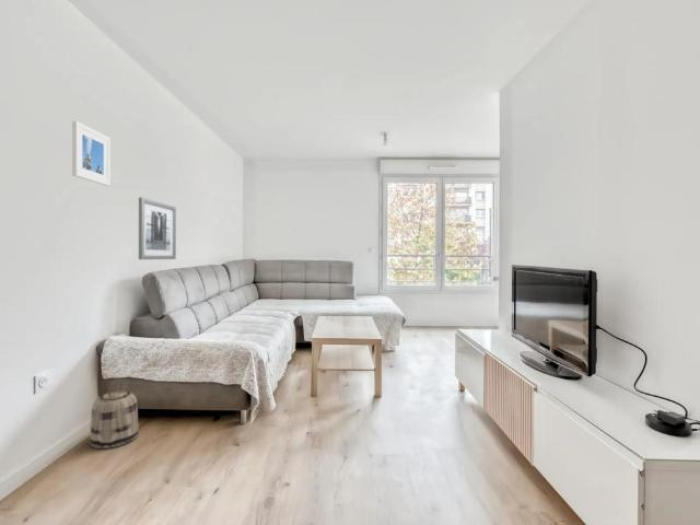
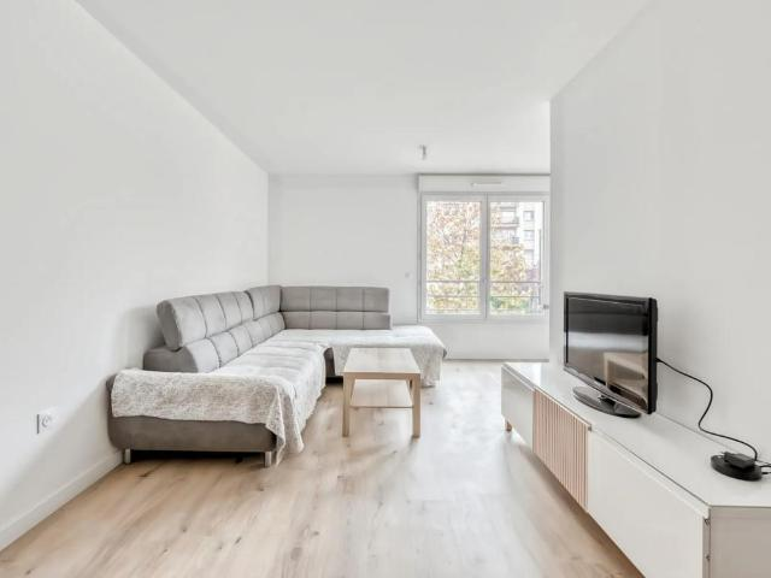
- wall art [138,197,177,260]
- basket [89,380,140,450]
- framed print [71,120,112,187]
